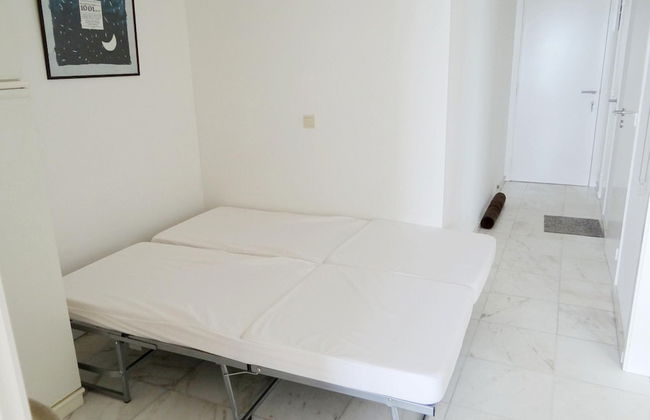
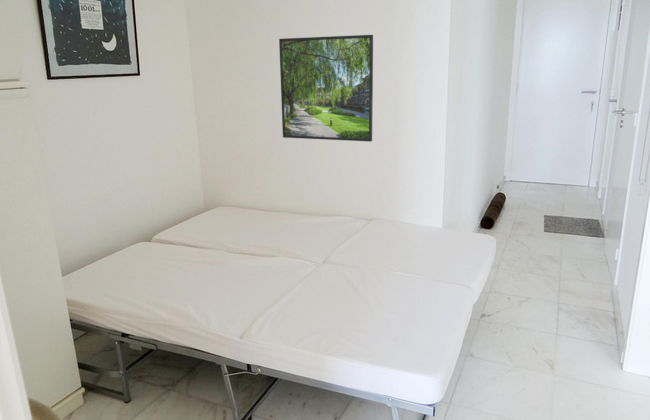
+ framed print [278,34,374,143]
